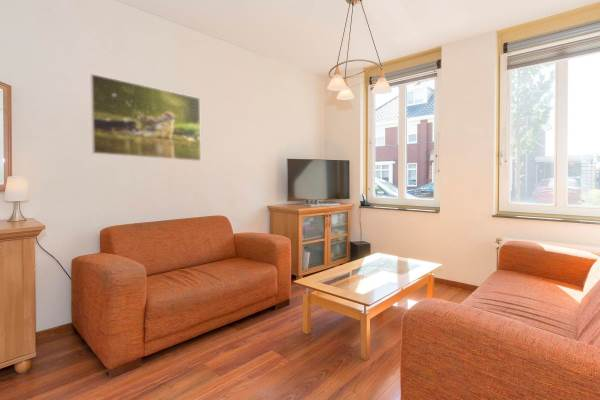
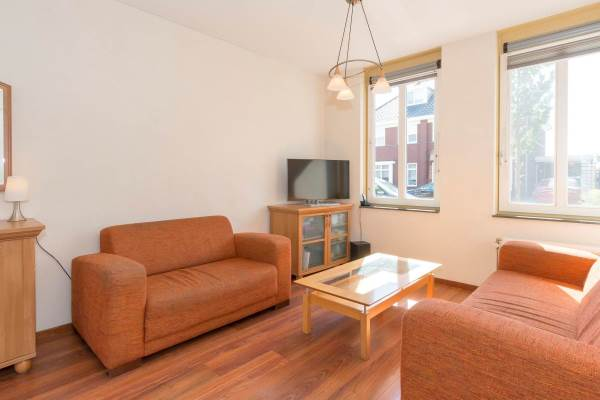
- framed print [89,73,202,162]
